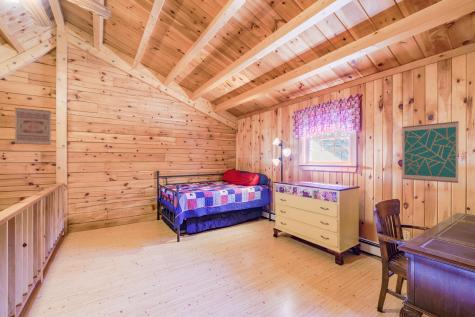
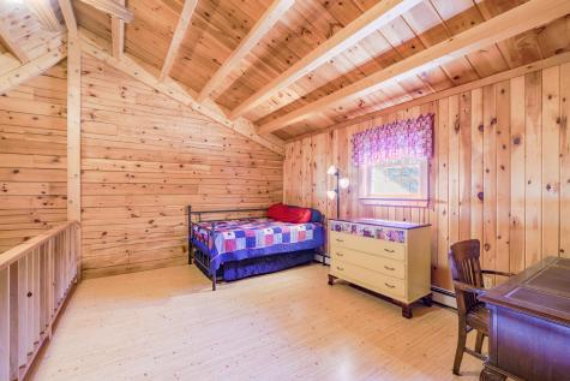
- wall art [14,107,52,146]
- wall art [401,120,460,184]
